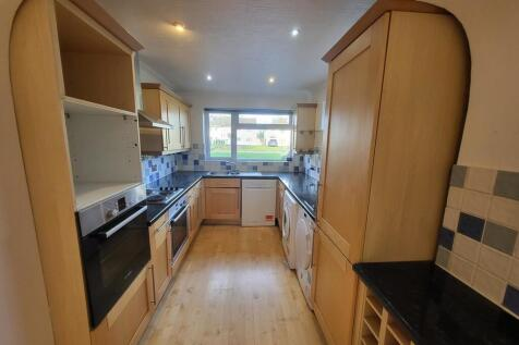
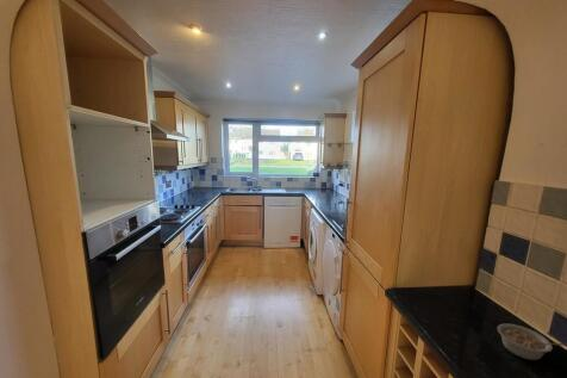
+ legume [496,323,566,361]
